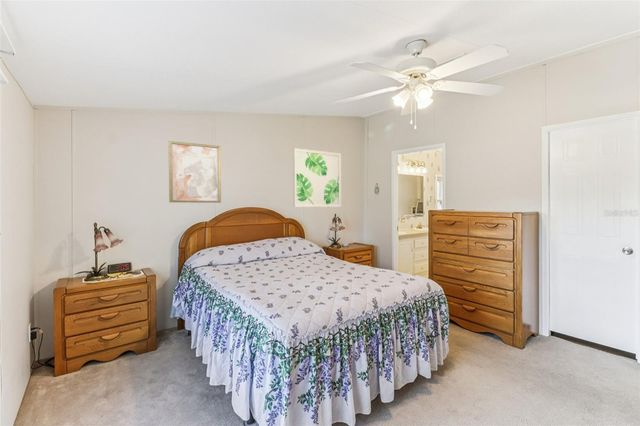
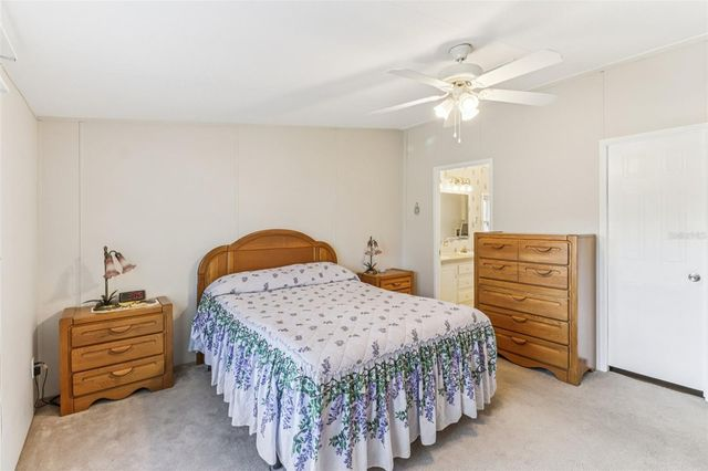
- wall art [168,140,222,204]
- wall art [292,147,342,208]
